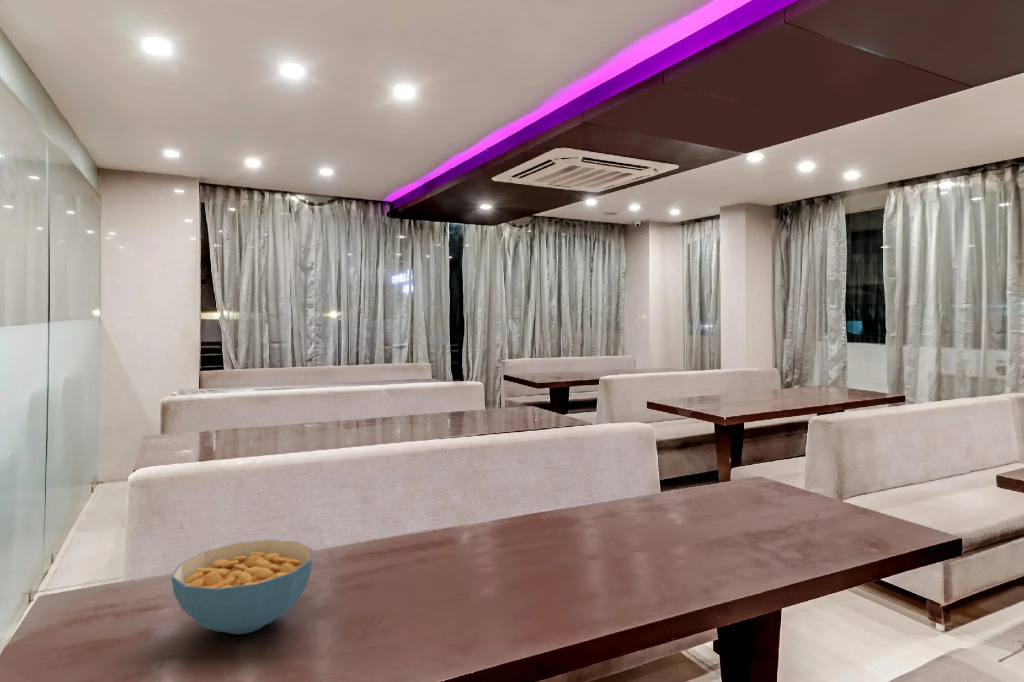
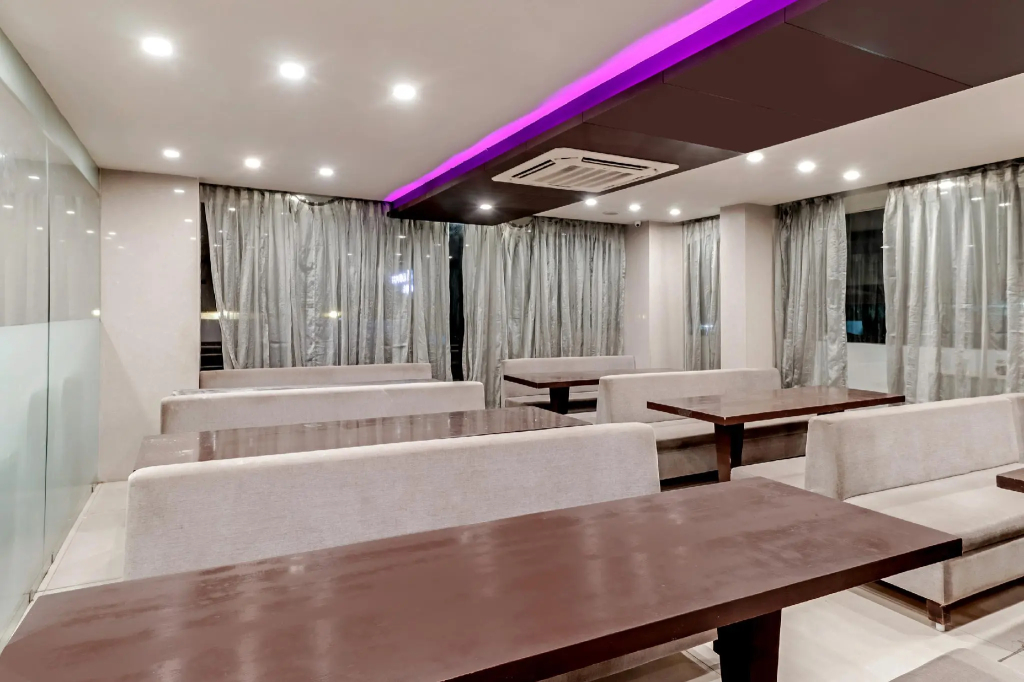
- cereal bowl [170,539,313,635]
